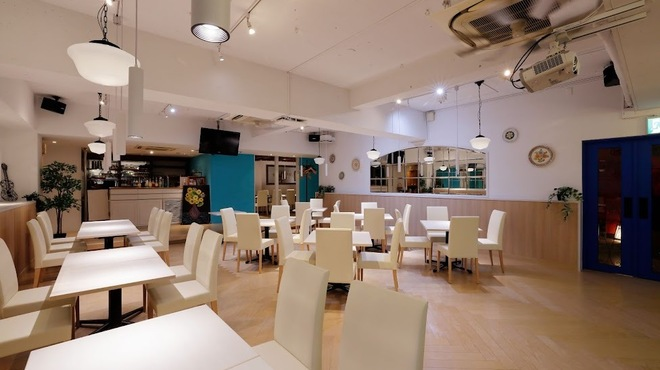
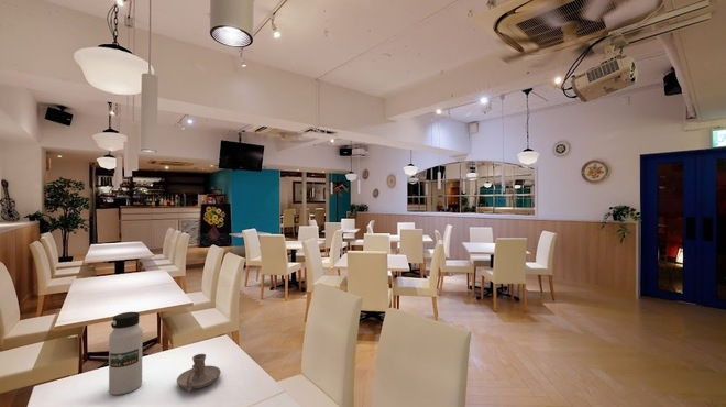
+ water bottle [108,311,144,396]
+ candle holder [176,353,221,393]
